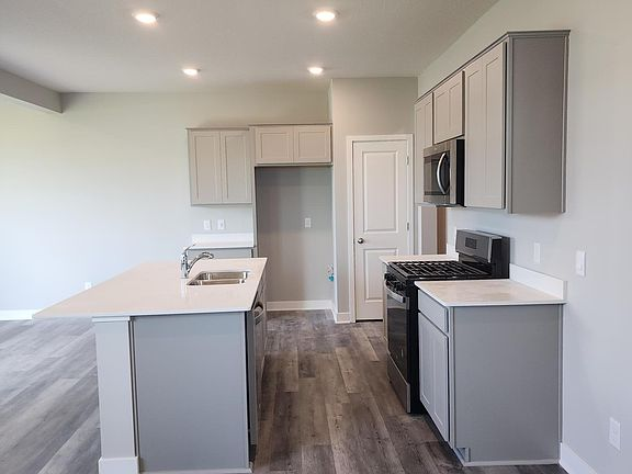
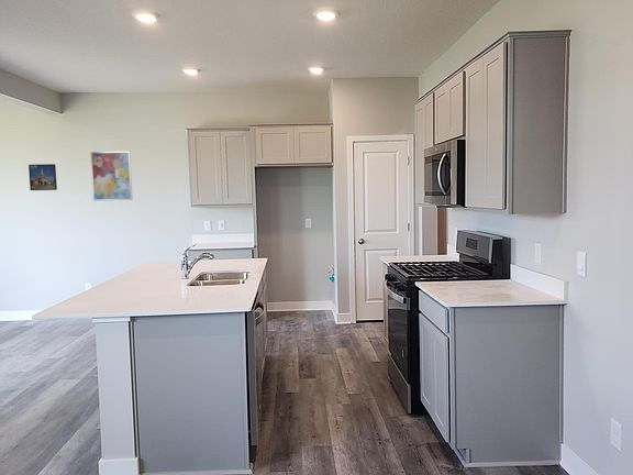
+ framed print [27,163,58,191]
+ wall art [90,151,133,202]
